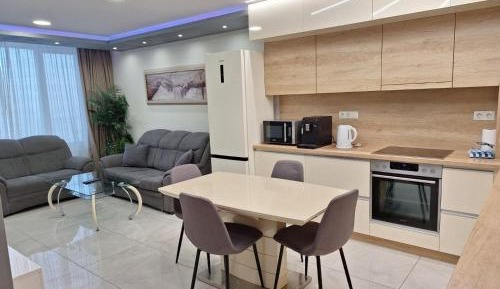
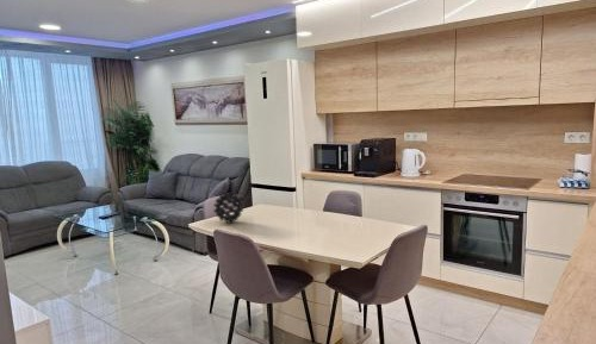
+ decorative ball [212,192,244,224]
